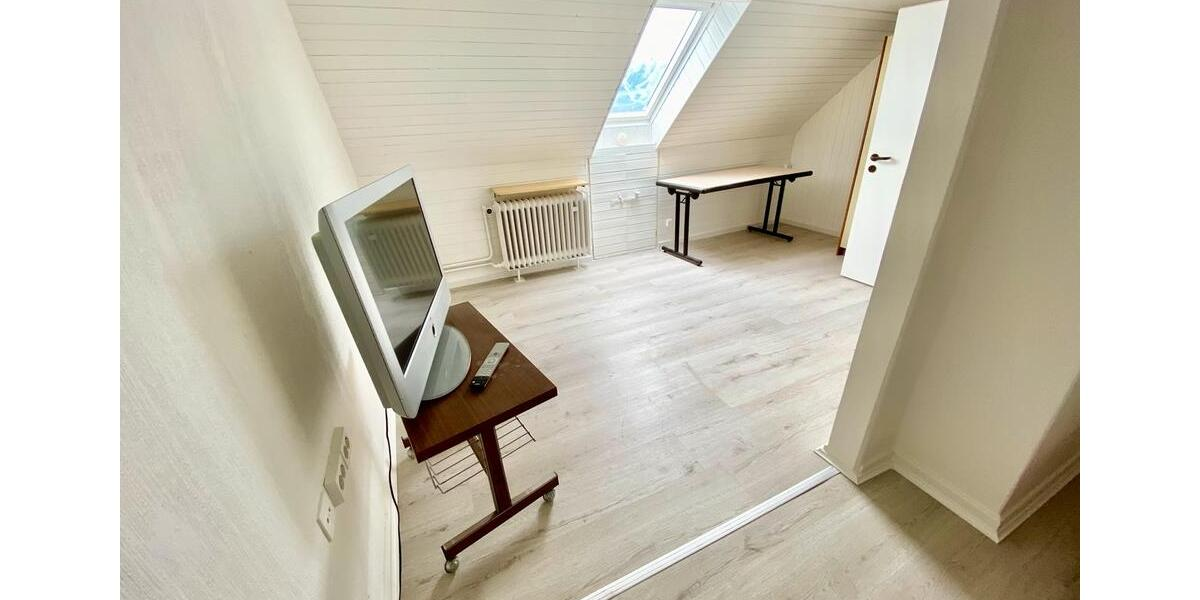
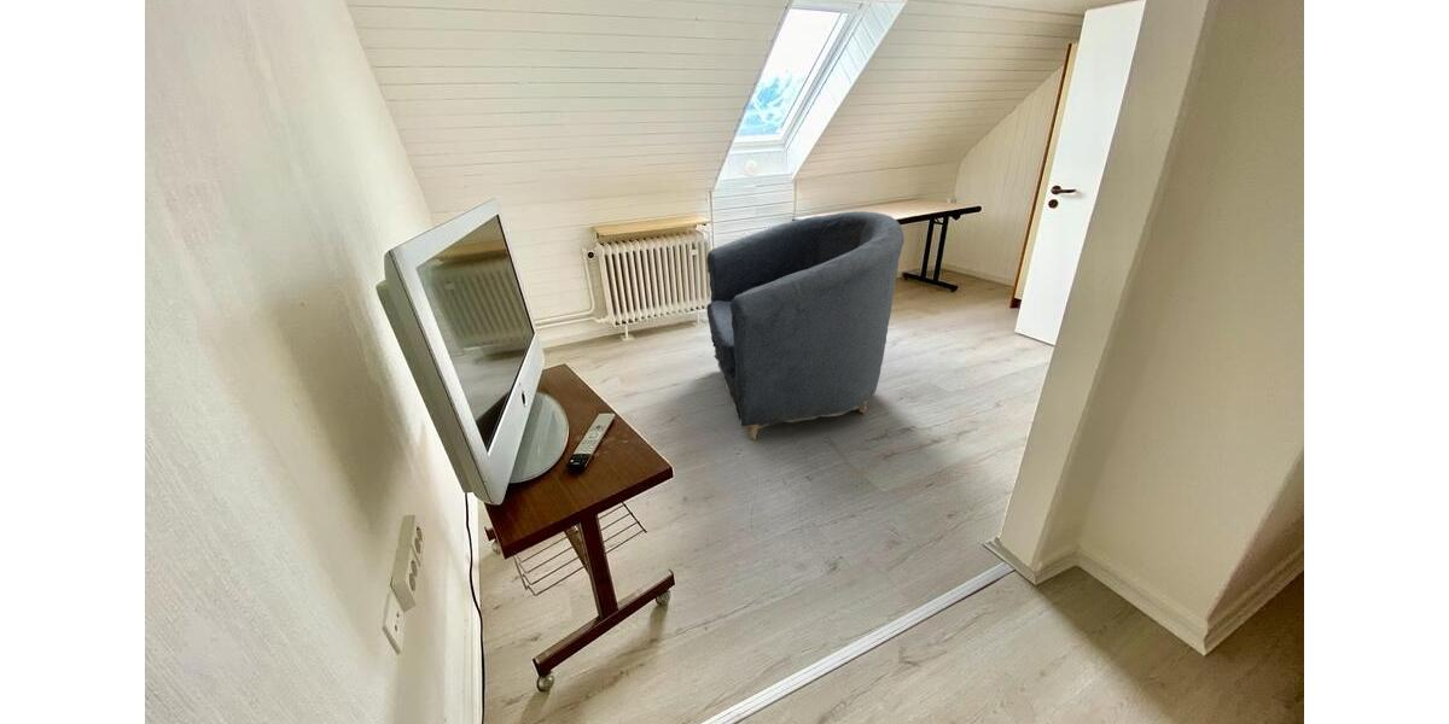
+ armchair [705,210,906,440]
